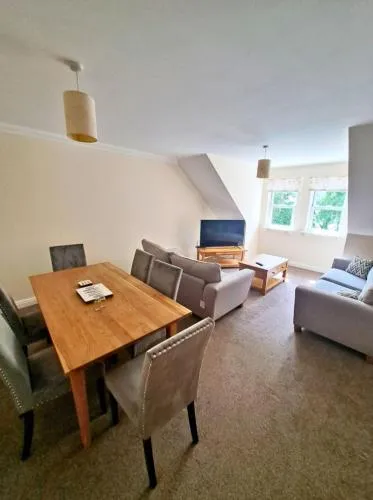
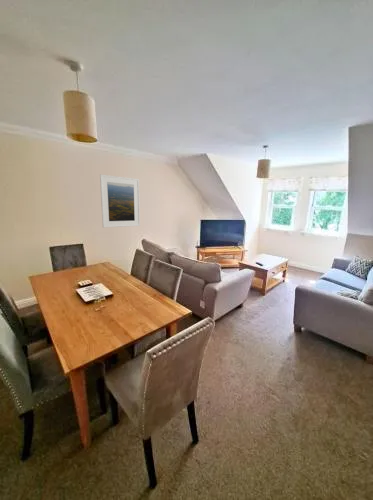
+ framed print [99,174,141,229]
